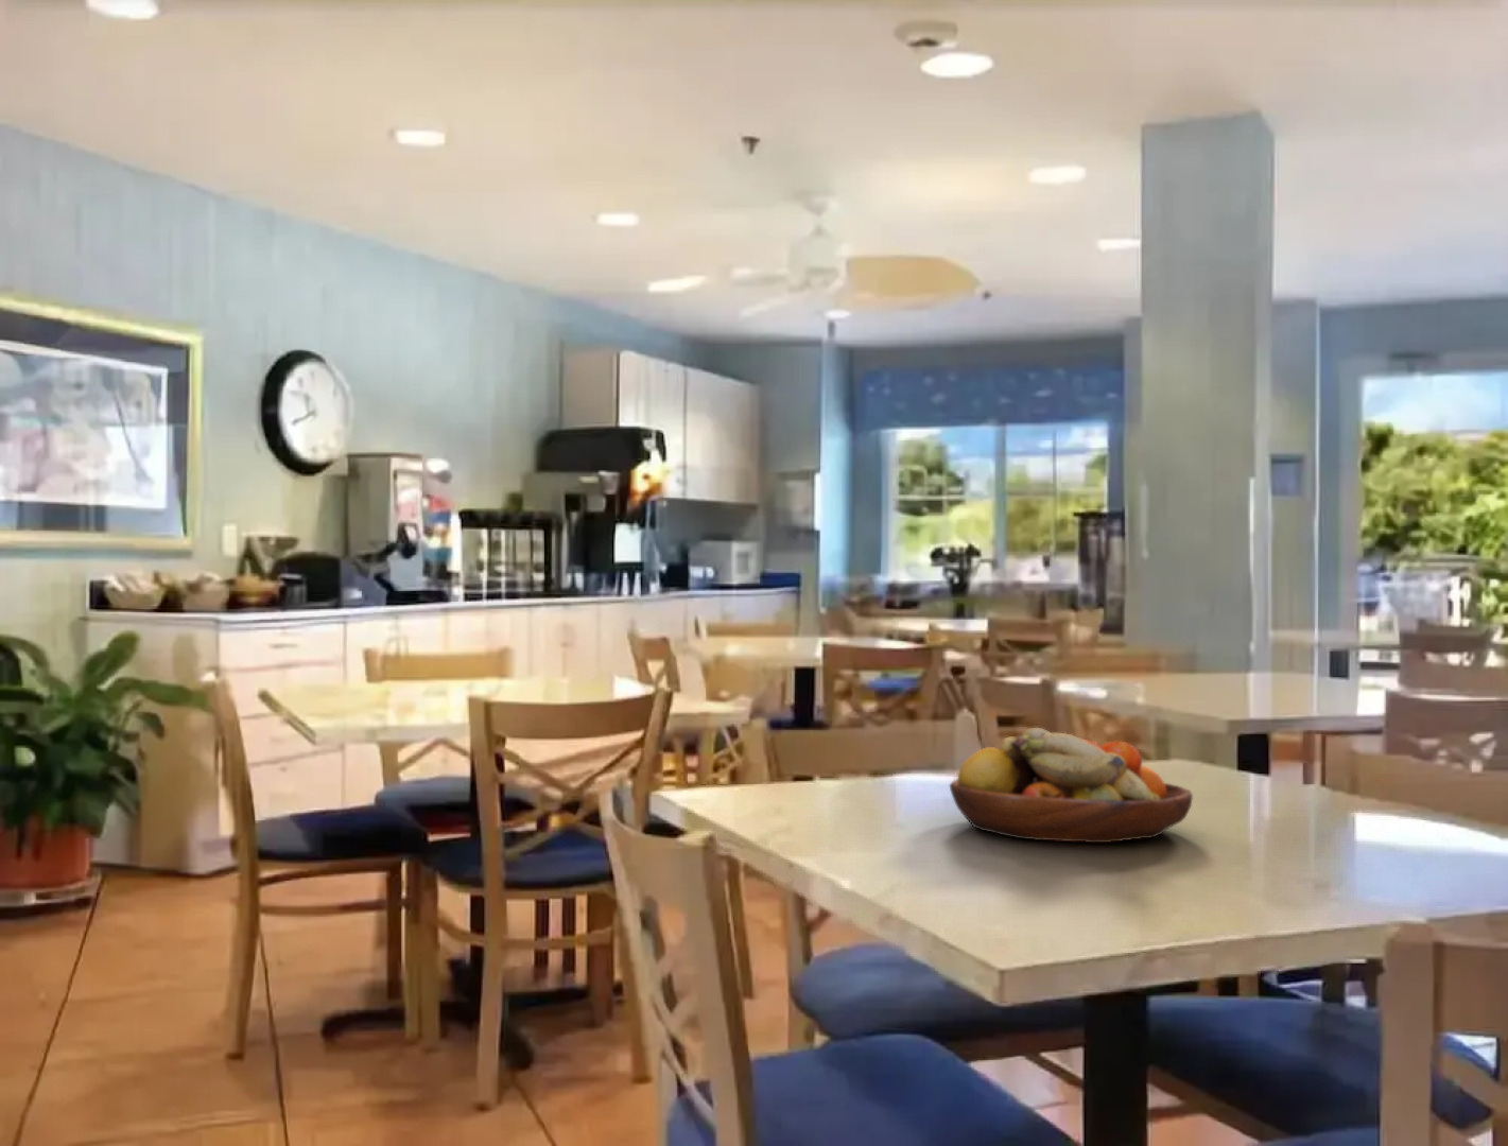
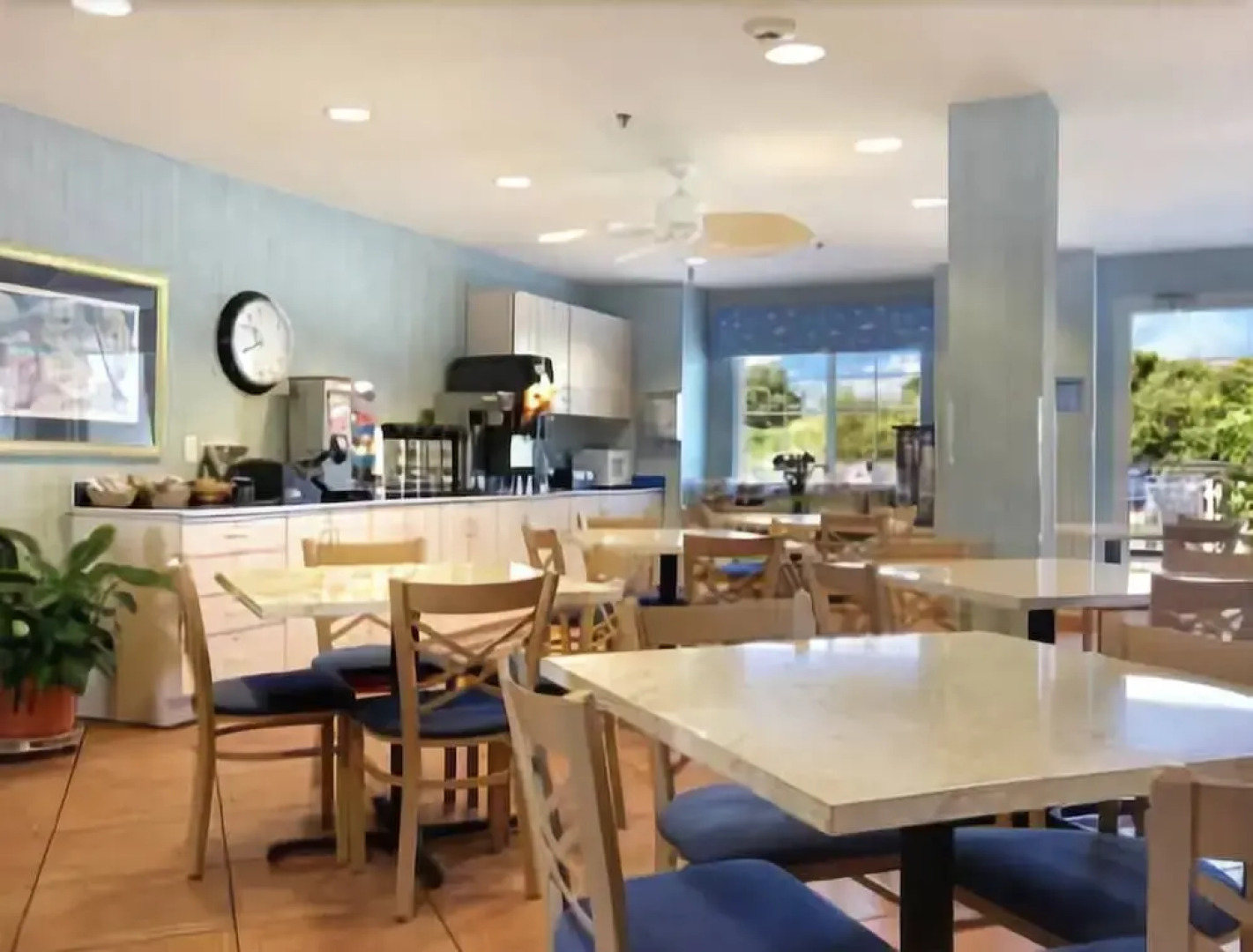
- fruit bowl [948,727,1194,844]
